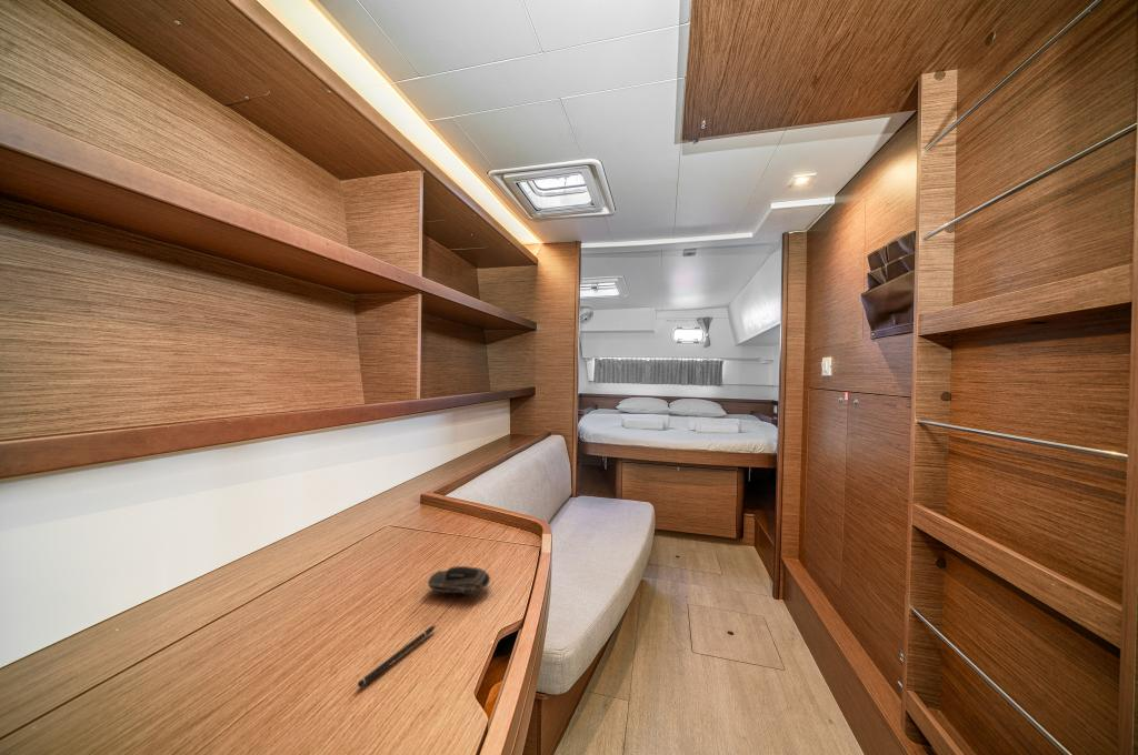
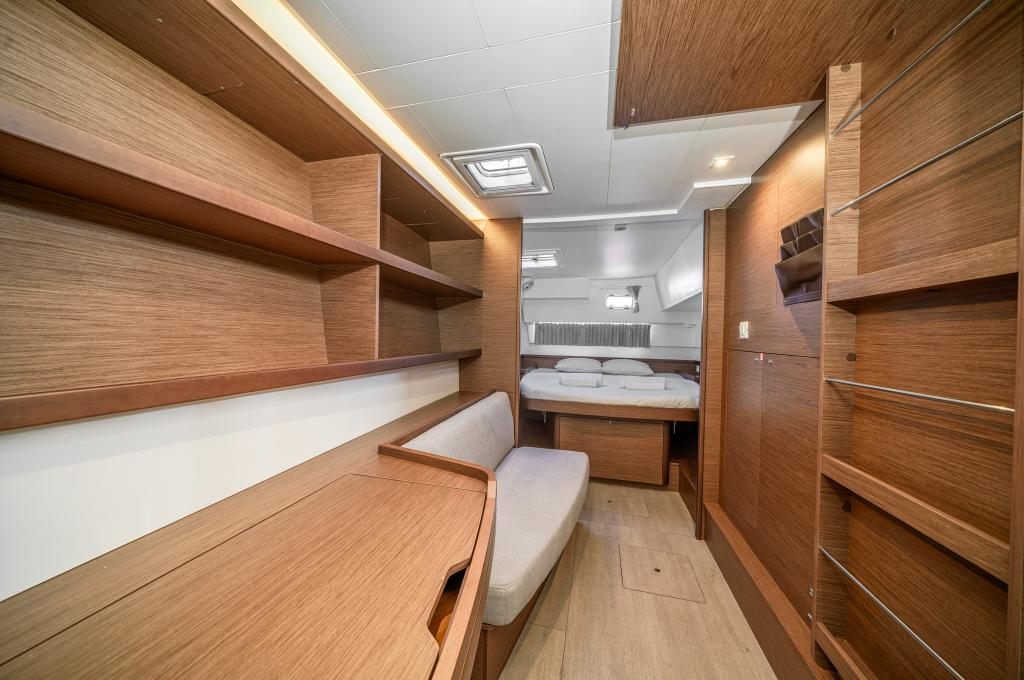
- pen [357,624,438,688]
- computer mouse [427,565,491,594]
